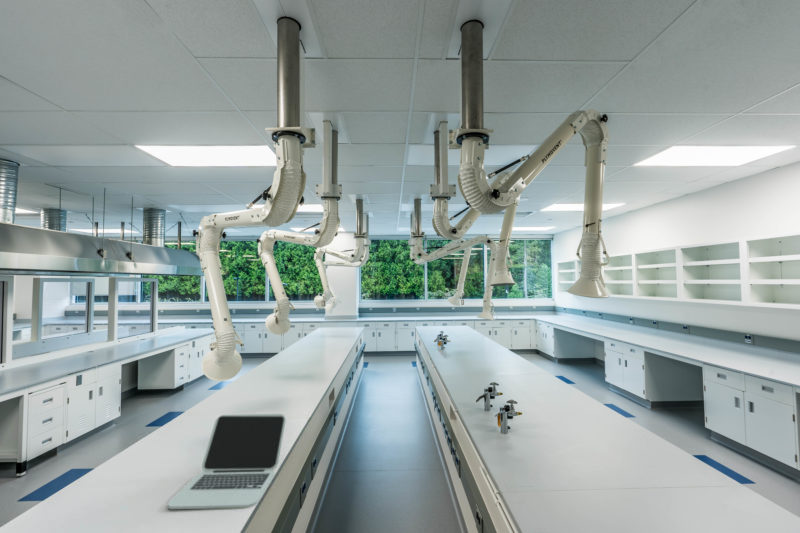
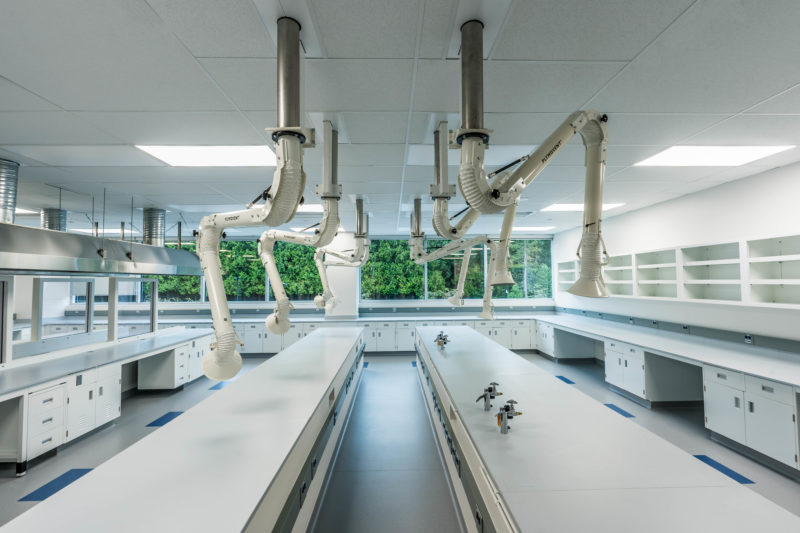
- laptop [167,413,287,510]
